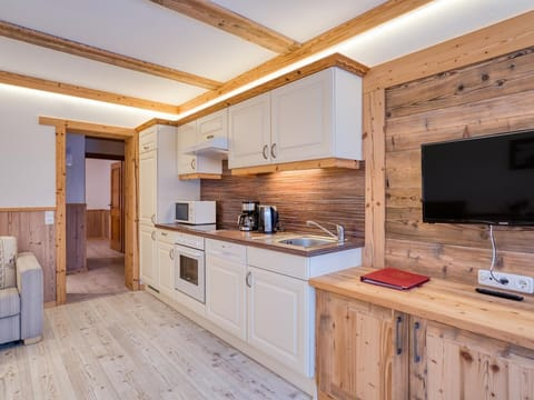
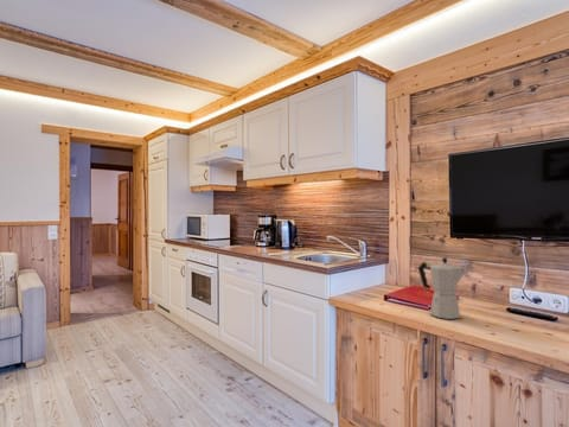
+ moka pot [417,256,468,320]
